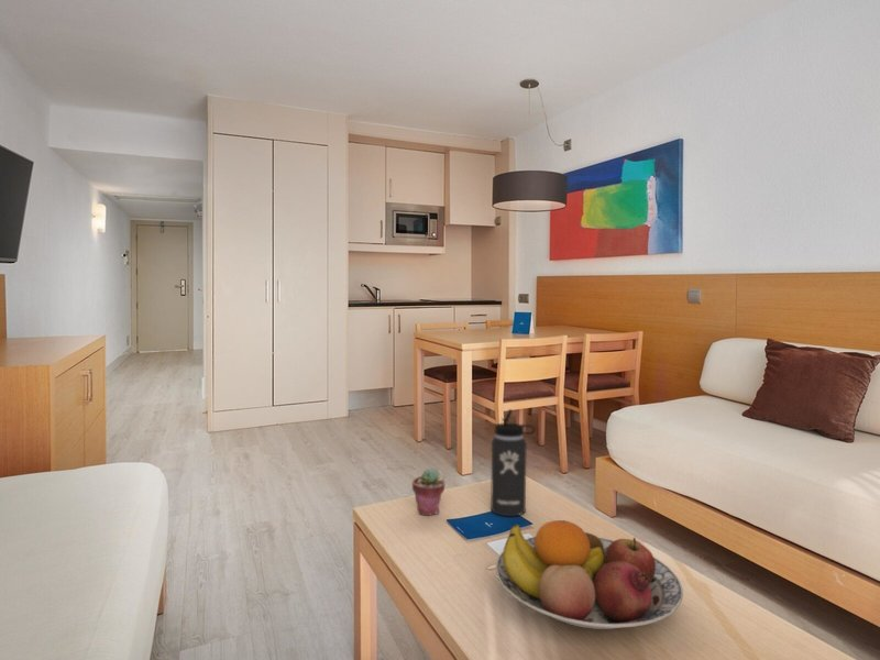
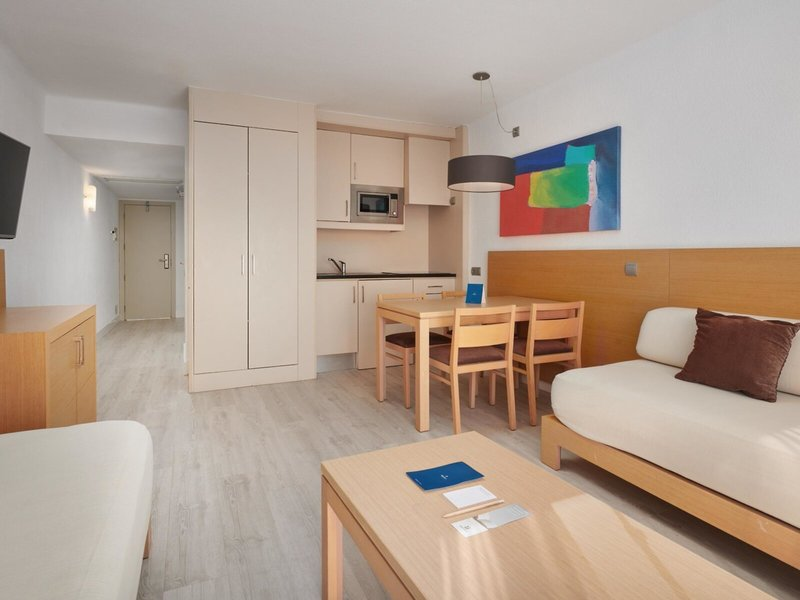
- fruit bowl [495,519,684,630]
- thermos bottle [490,408,536,517]
- potted succulent [411,468,446,516]
